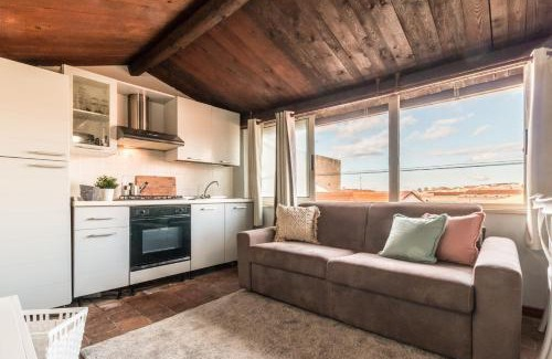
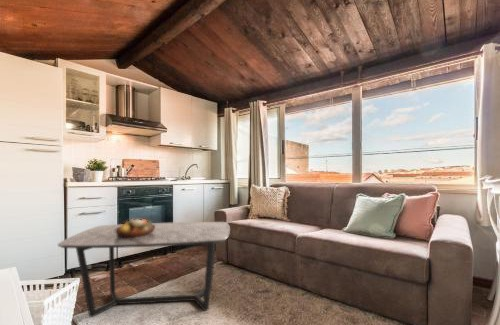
+ fruit bowl [114,218,155,238]
+ coffee table [57,221,231,318]
